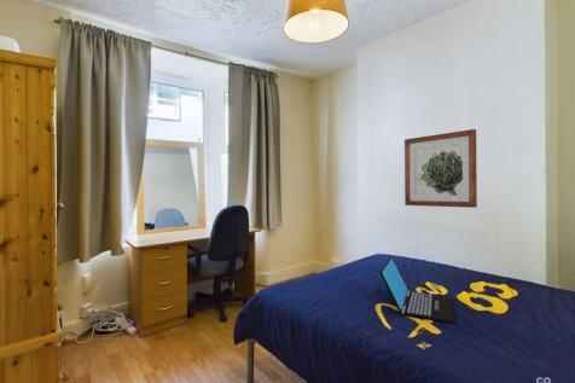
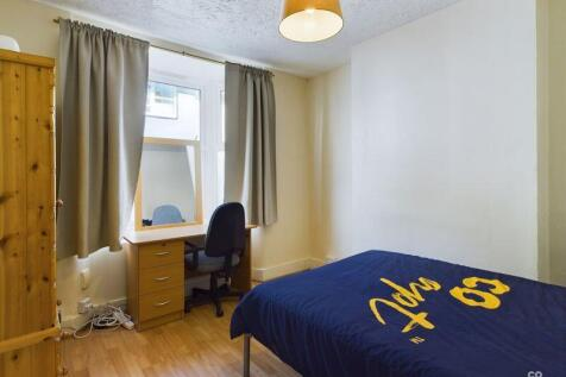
- wall art [403,128,478,209]
- laptop [378,256,455,324]
